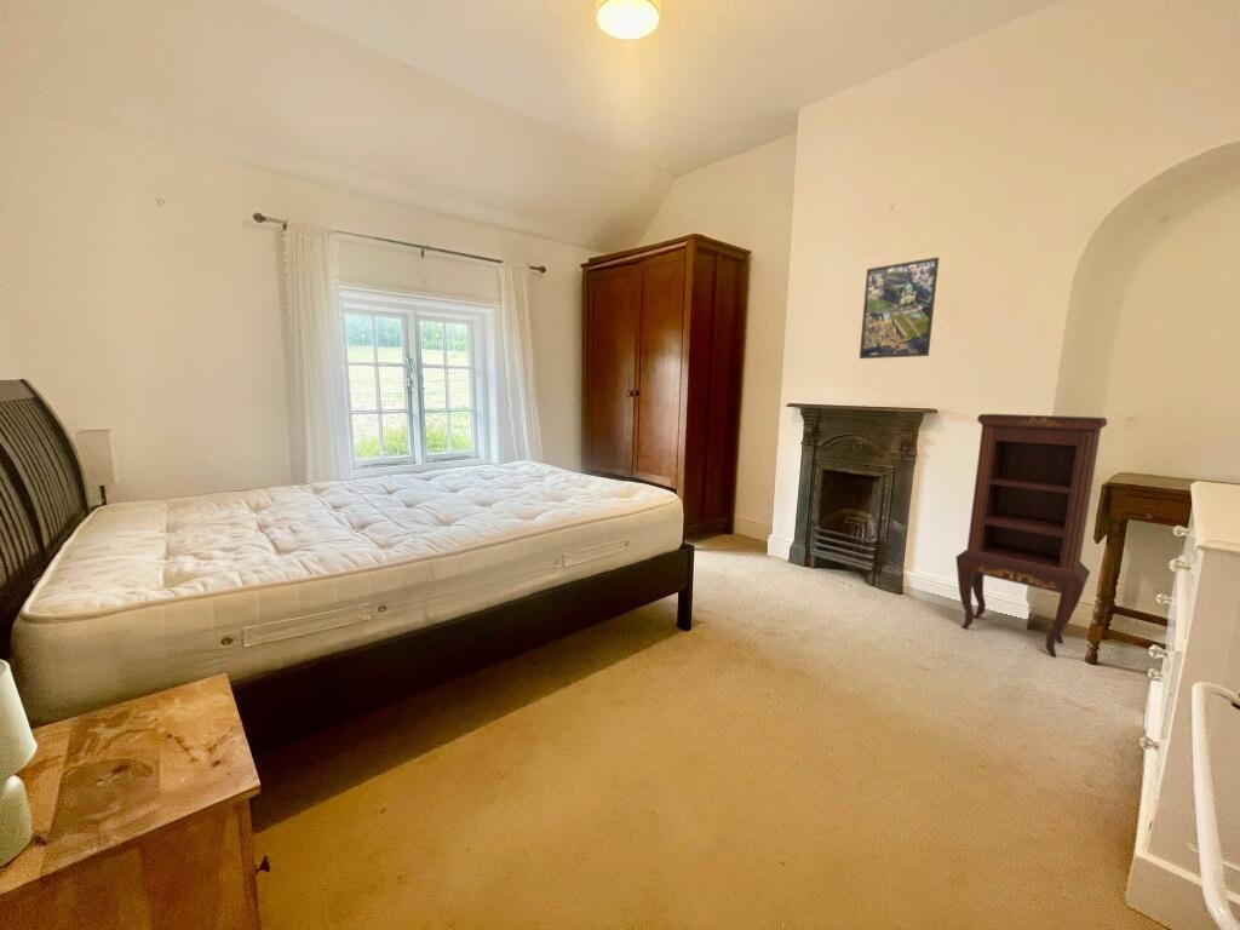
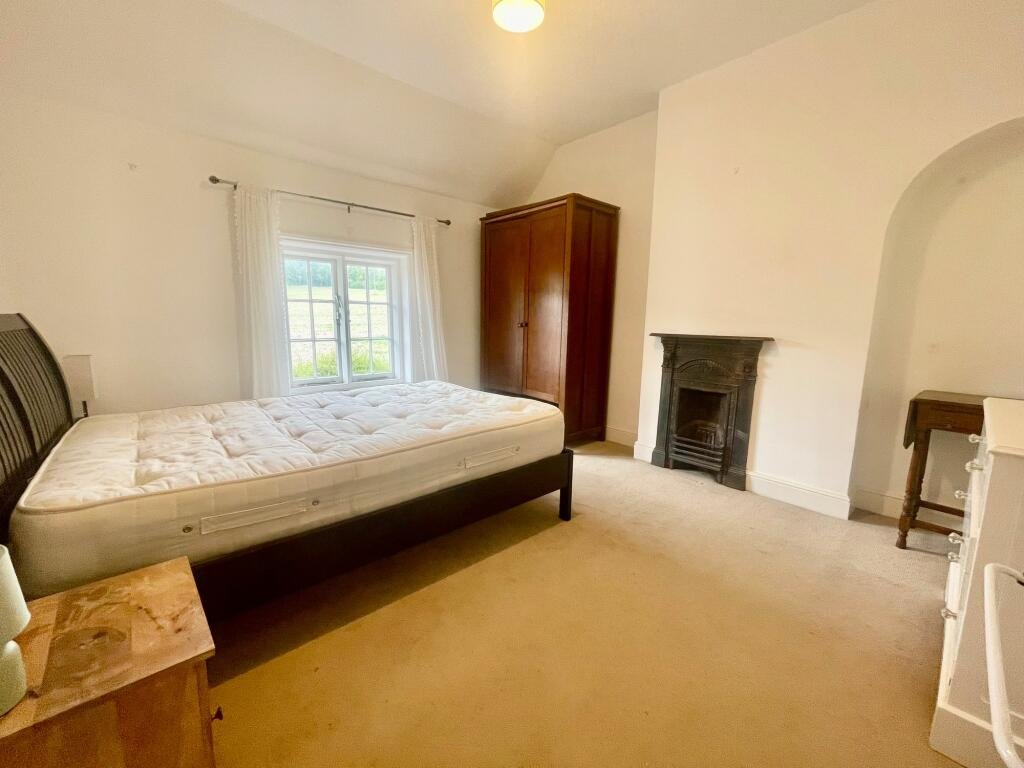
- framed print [859,257,940,360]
- cabinet [954,413,1108,658]
